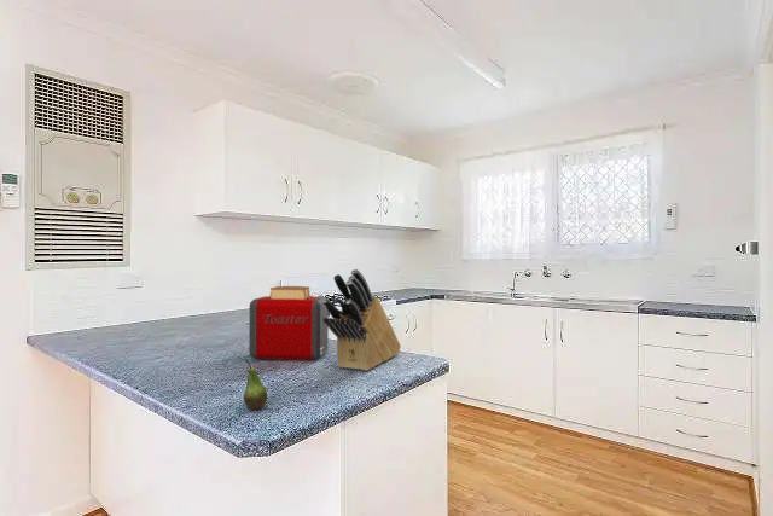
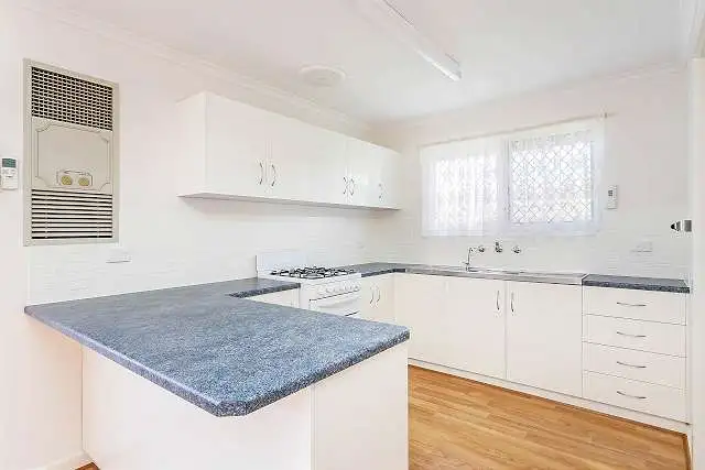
- knife block [322,268,402,372]
- toaster [248,285,330,361]
- fruit [243,358,268,411]
